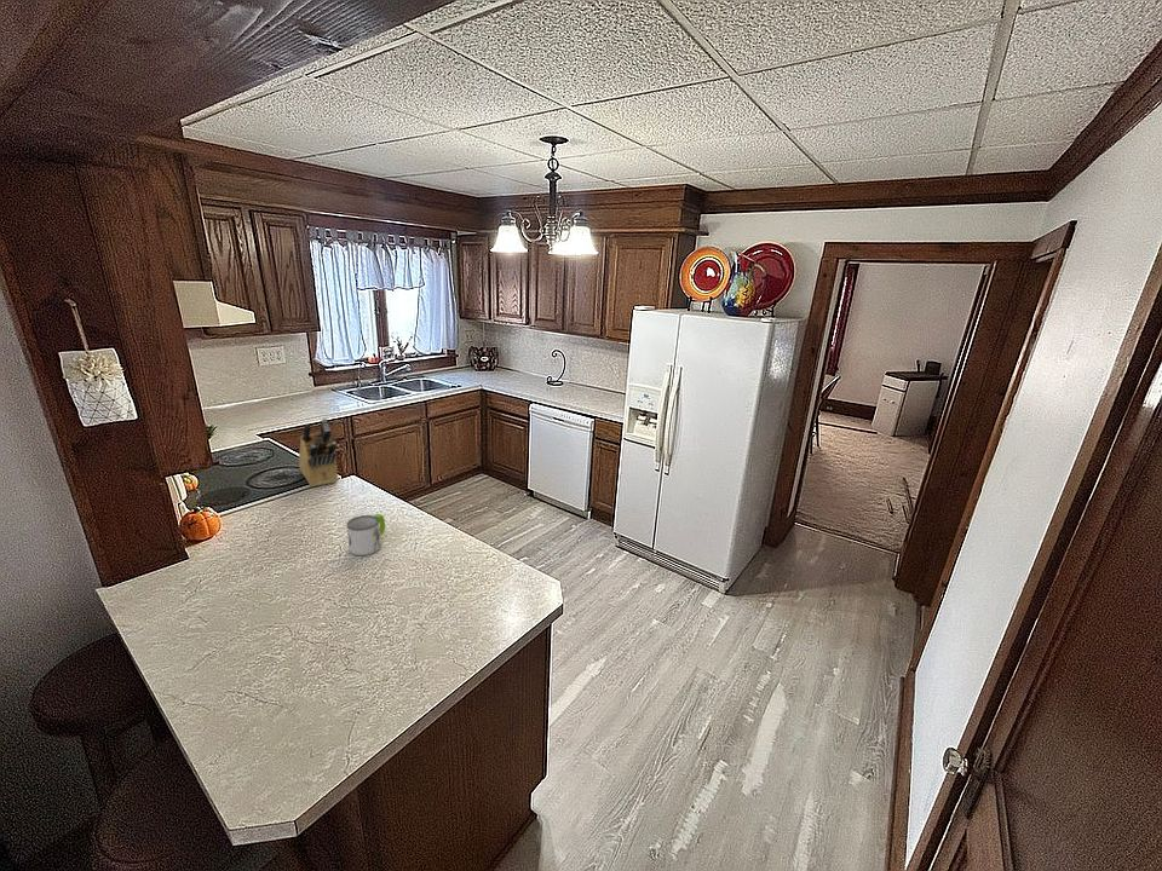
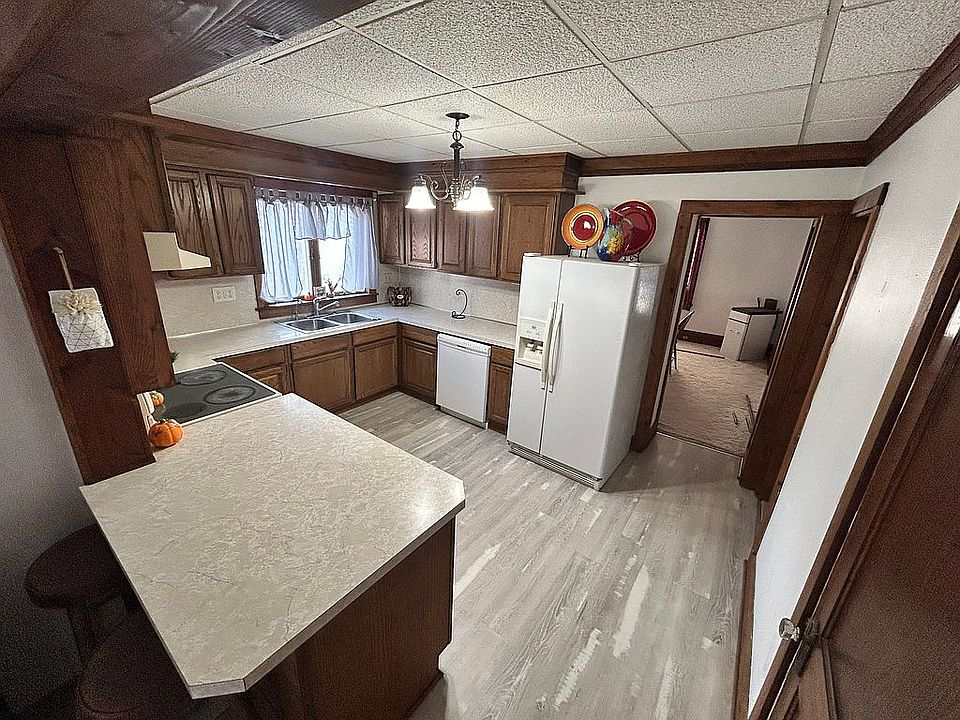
- knife block [298,417,339,488]
- mug [346,513,386,556]
